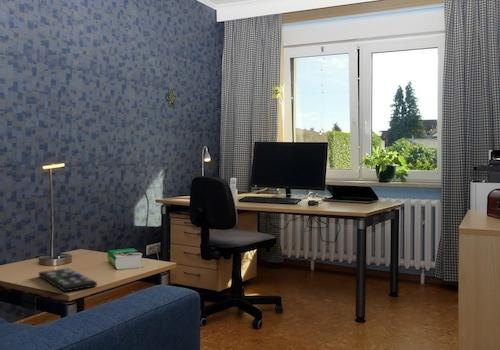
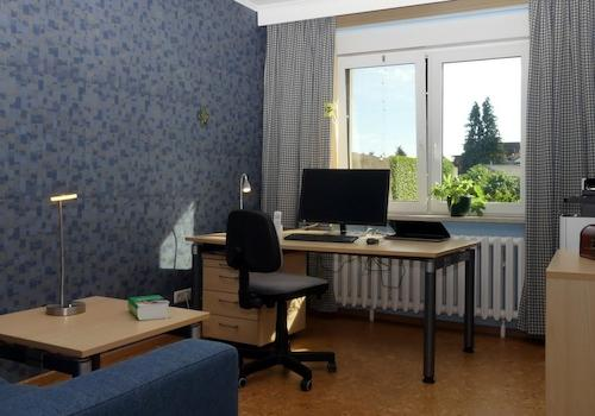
- remote control [38,267,98,292]
